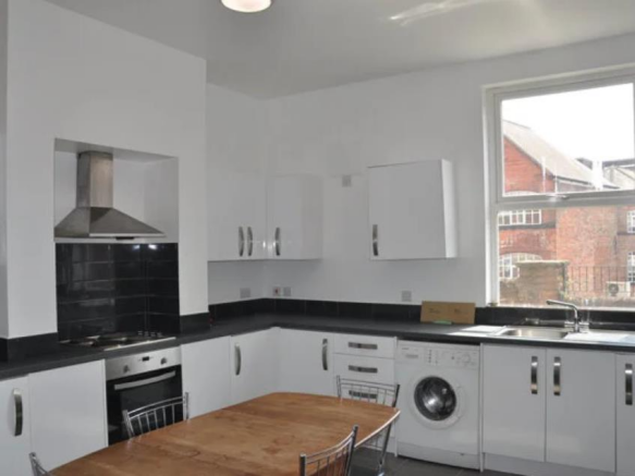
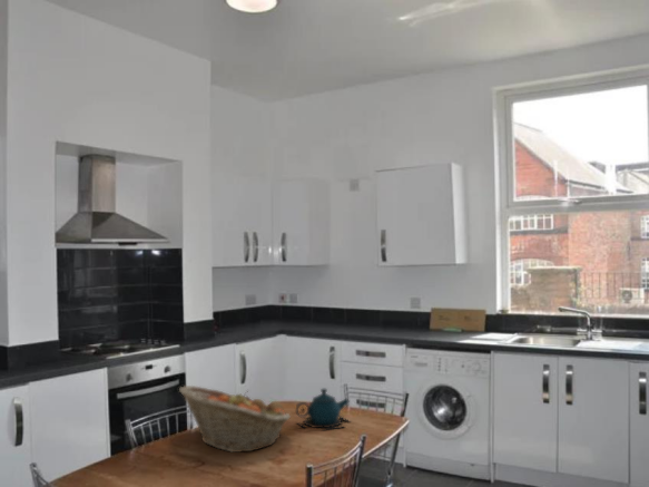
+ fruit basket [178,384,292,454]
+ teapot [295,388,353,432]
